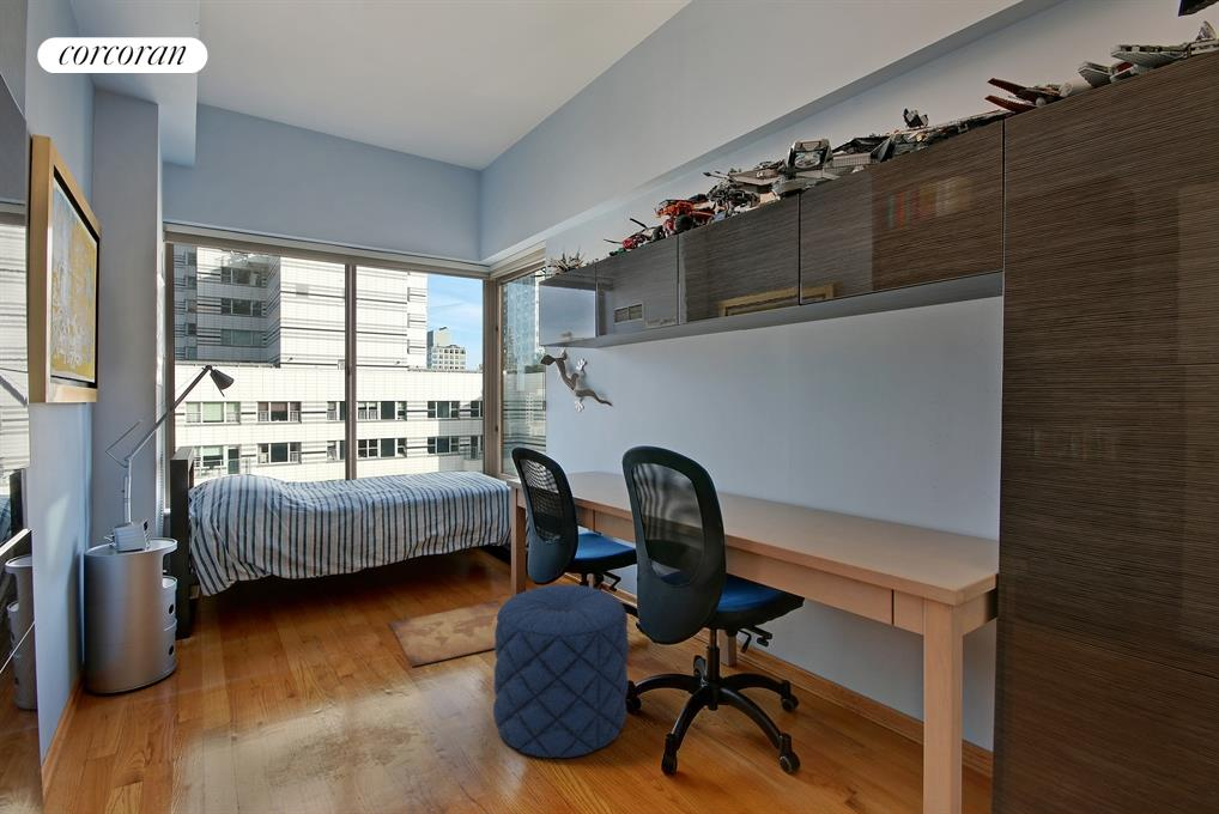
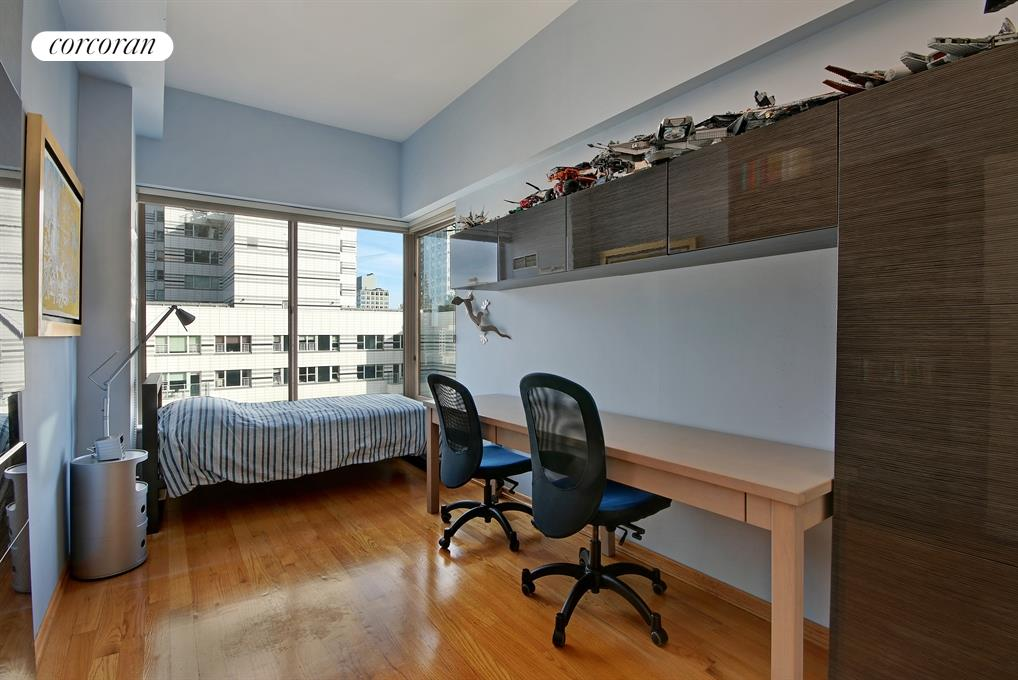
- rug [388,600,503,668]
- pouf [492,584,630,759]
